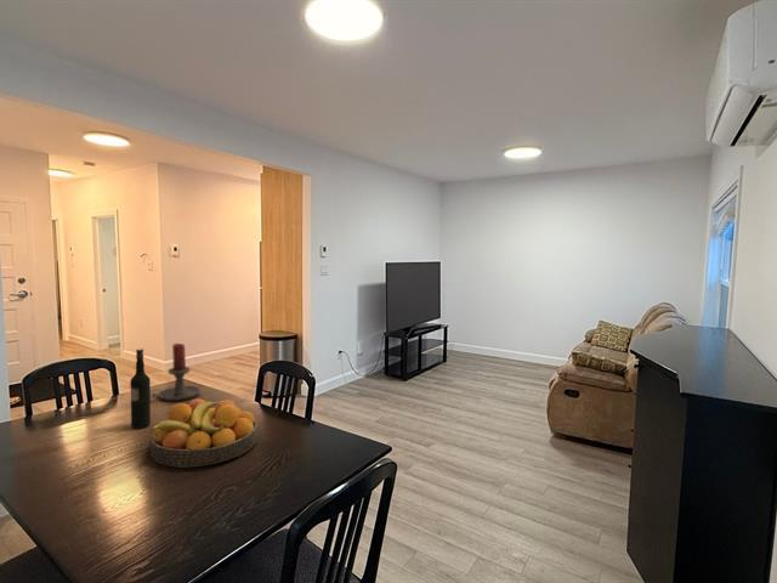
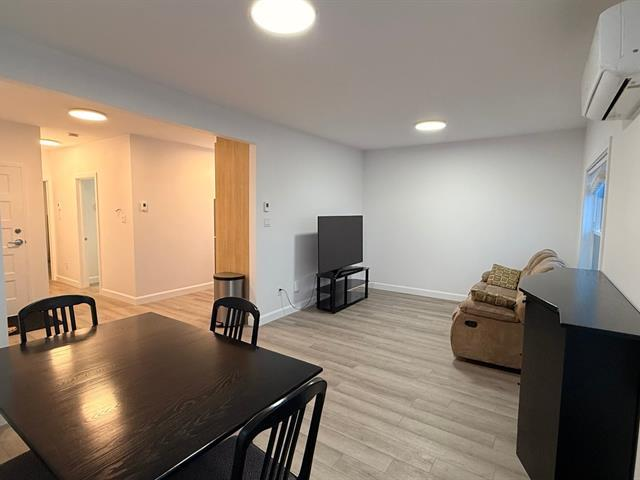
- candle holder [151,343,202,402]
- fruit bowl [149,397,260,469]
- wine bottle [129,347,152,429]
